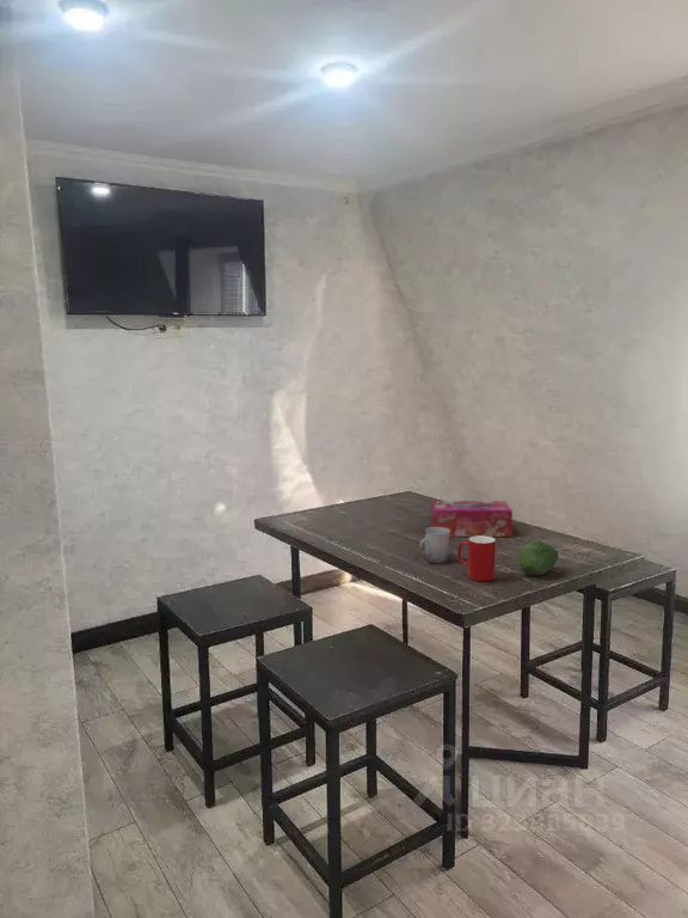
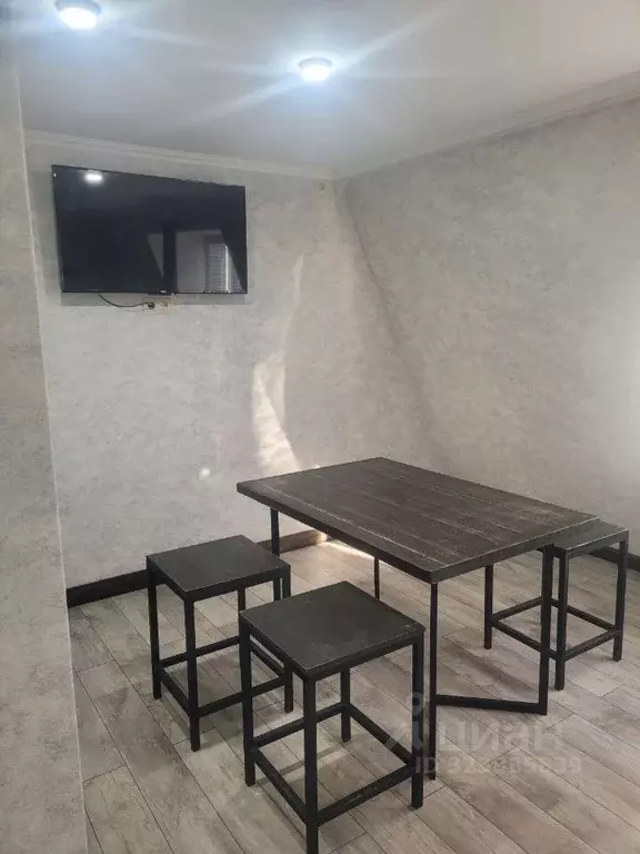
- cup [418,526,450,564]
- tissue box [430,500,514,538]
- cup [456,536,497,582]
- fruit [517,540,559,576]
